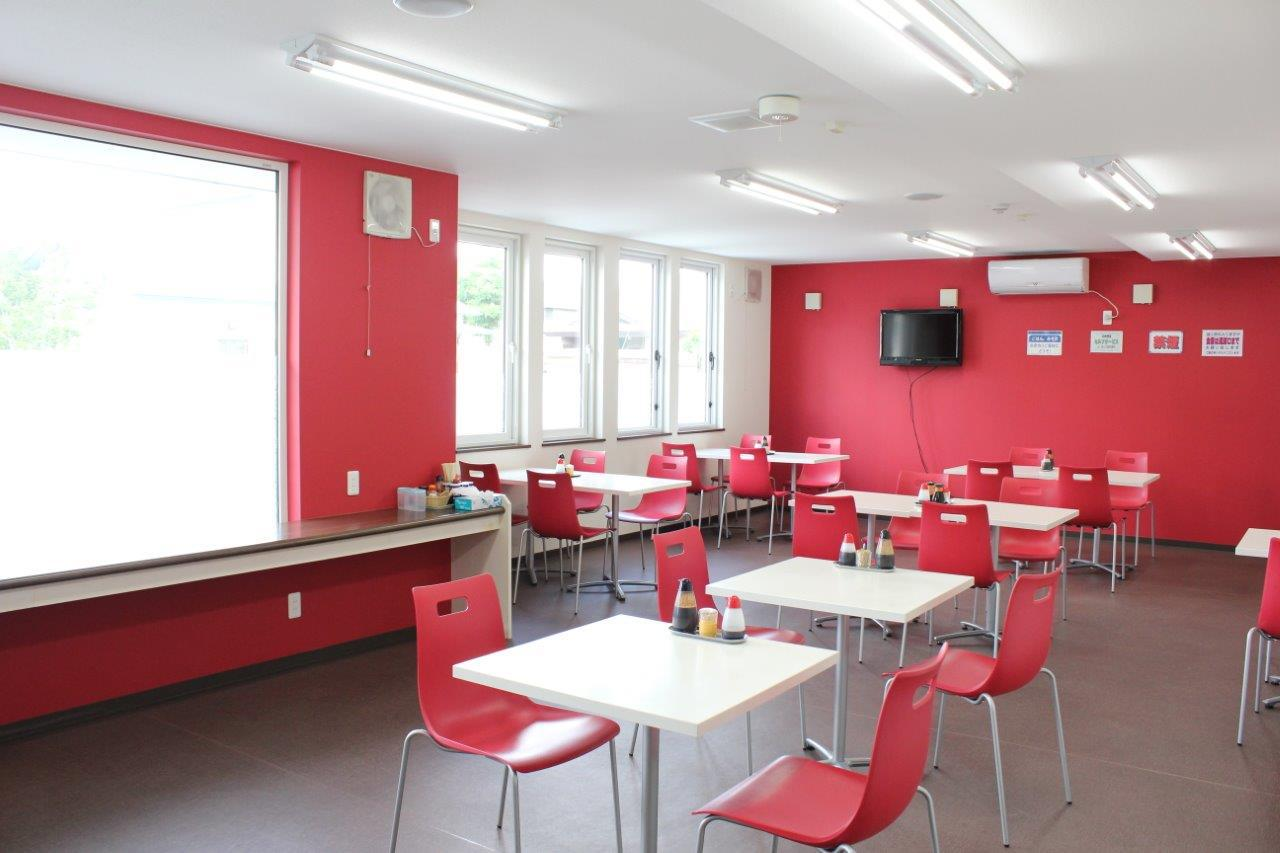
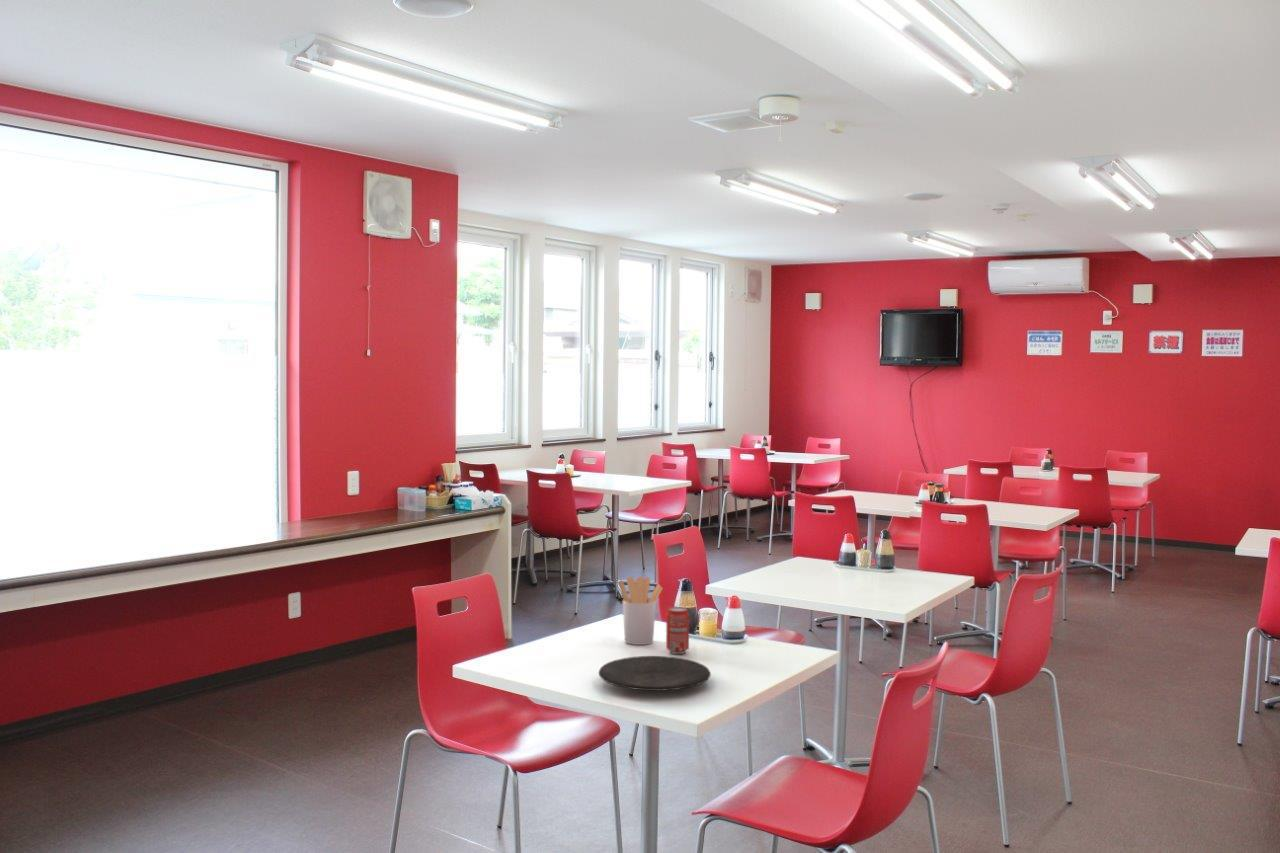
+ plate [598,655,712,692]
+ beverage can [665,606,690,655]
+ utensil holder [618,576,664,646]
